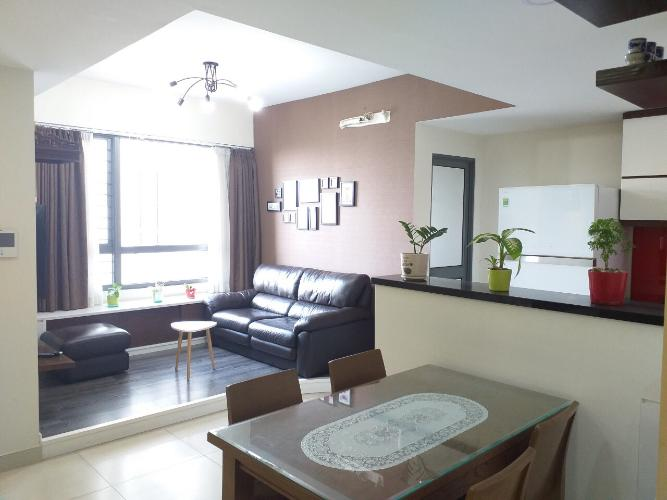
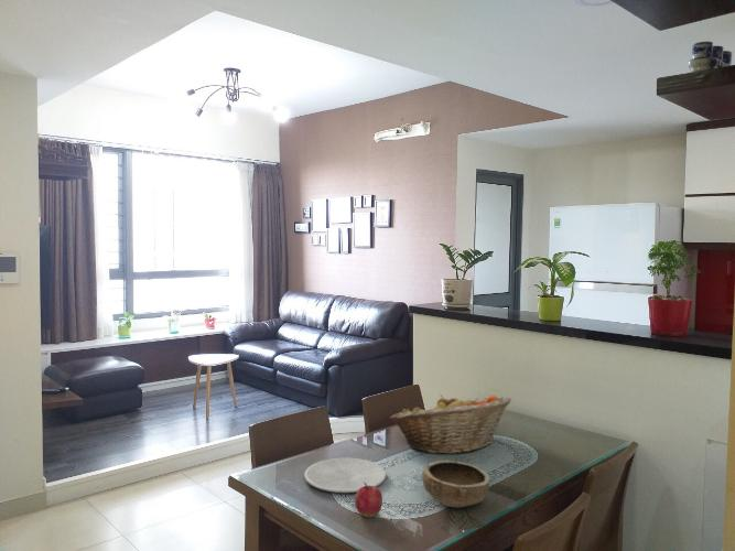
+ apple [354,482,383,518]
+ fruit basket [389,395,512,455]
+ bowl [421,460,493,508]
+ plate [303,456,387,494]
